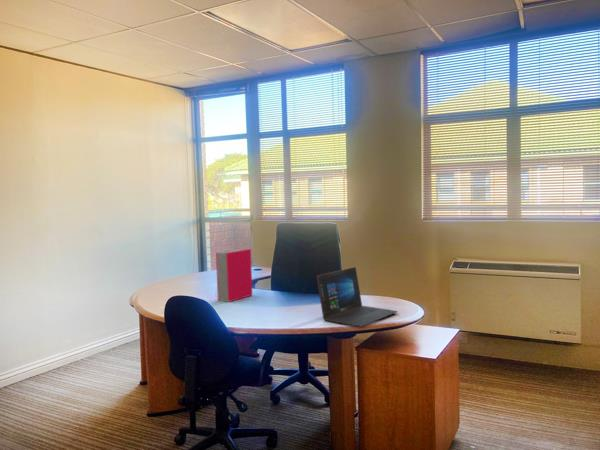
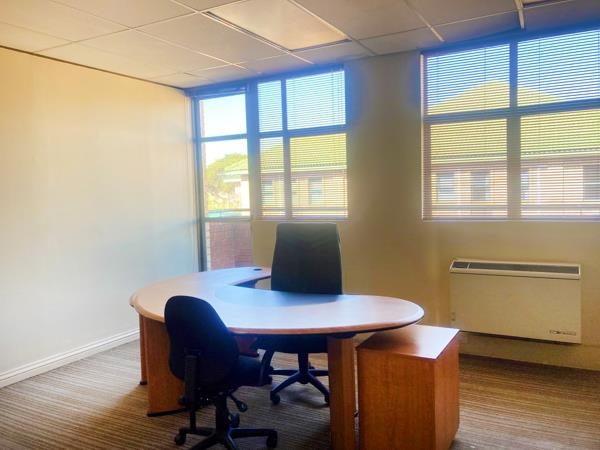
- laptop [316,266,399,328]
- hardback book [215,248,253,303]
